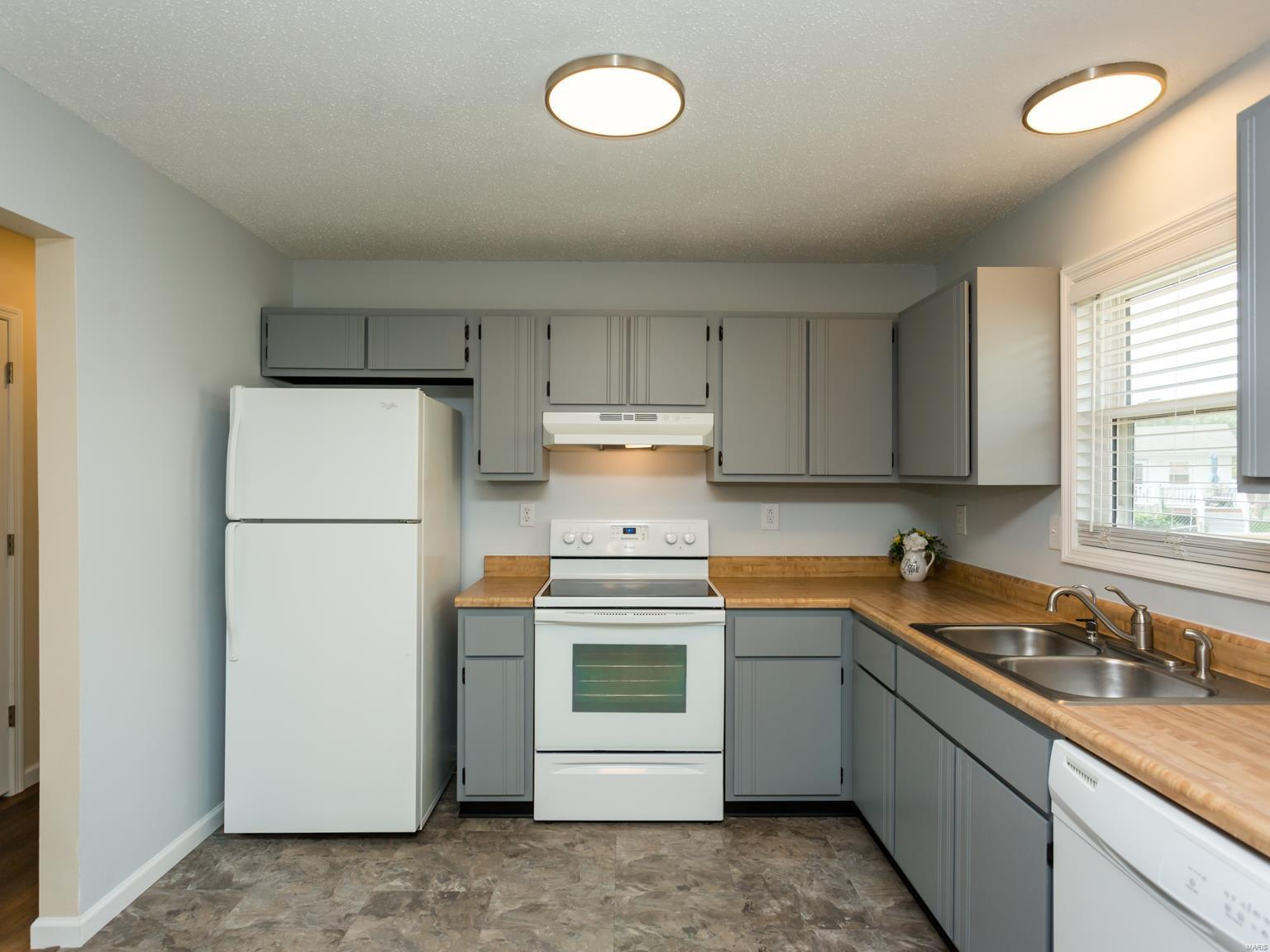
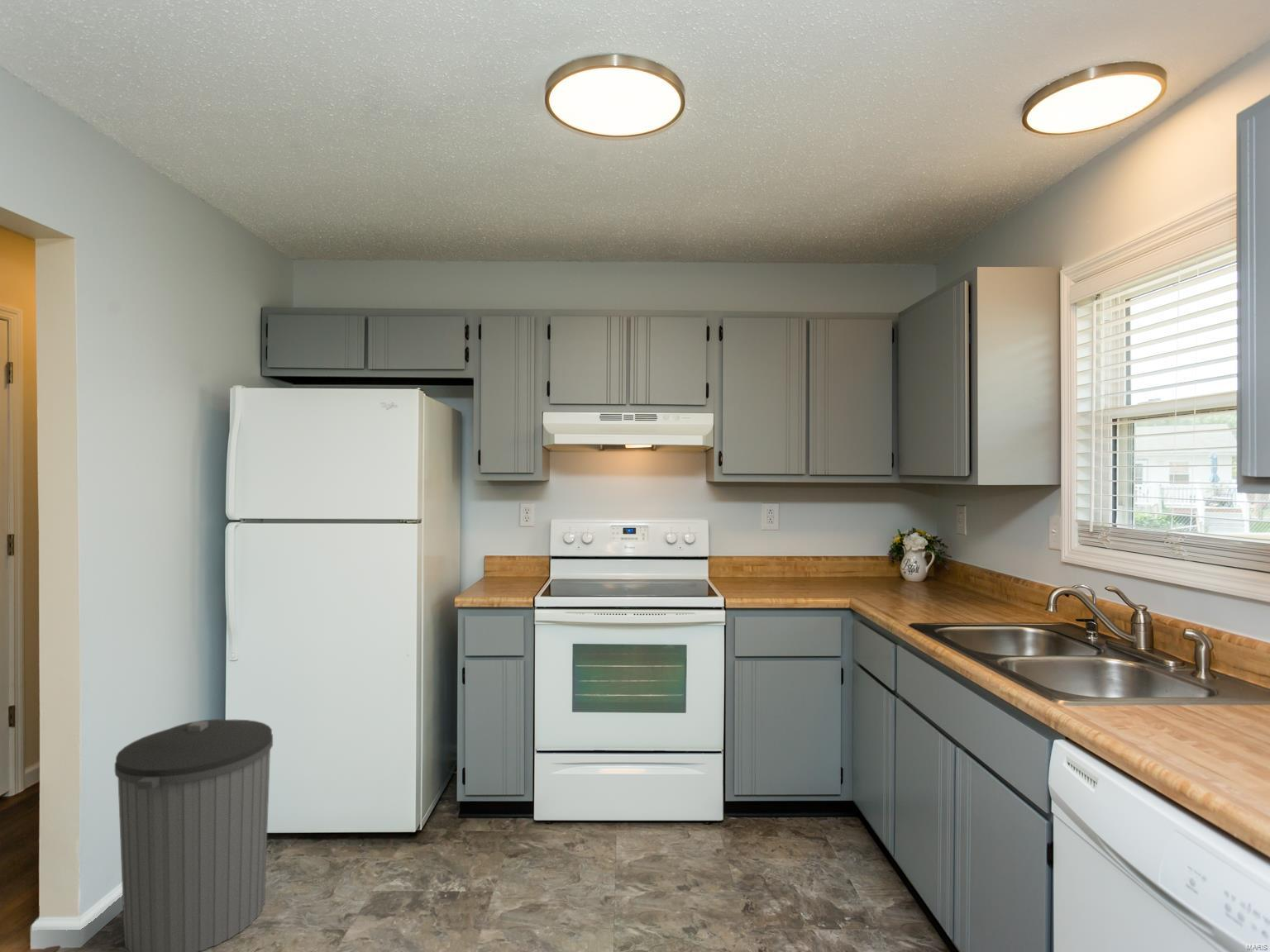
+ trash can [114,718,274,952]
